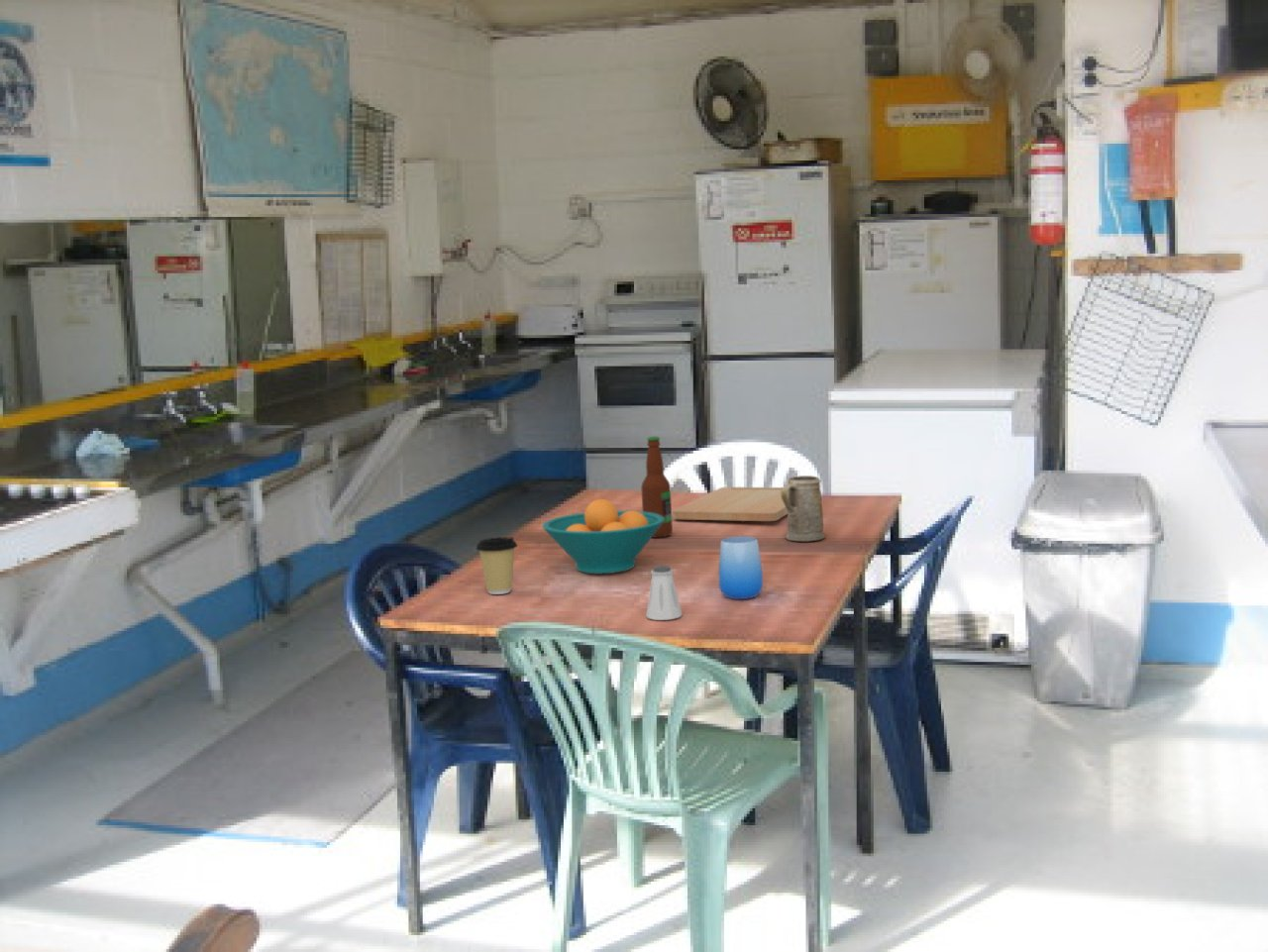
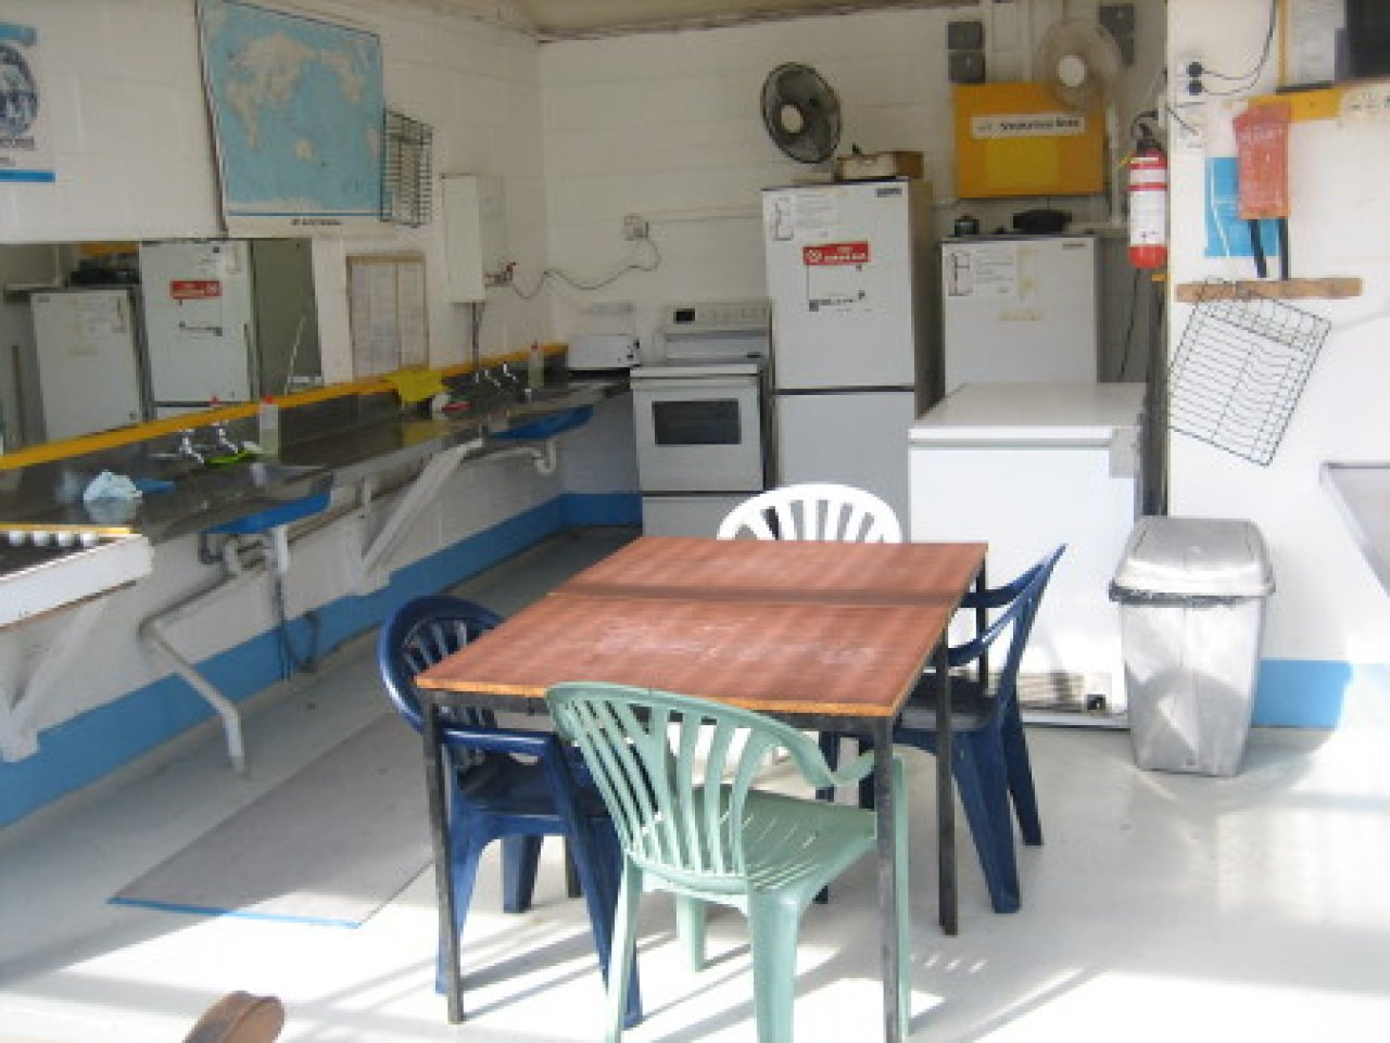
- saltshaker [645,565,684,621]
- cutting board [672,486,789,522]
- fruit bowl [541,498,665,575]
- mug [782,475,826,542]
- coffee cup [476,536,518,595]
- bottle [640,436,674,538]
- cup [717,535,764,600]
